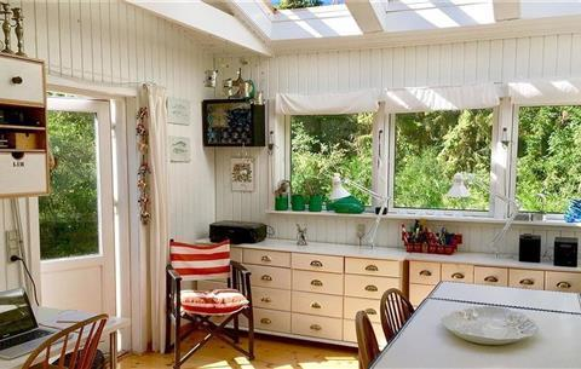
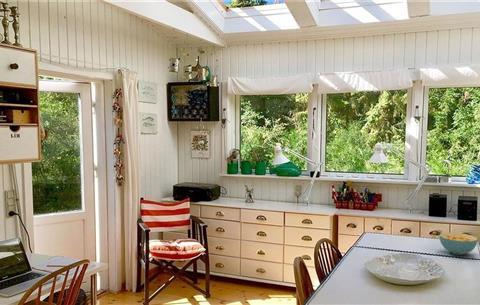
+ cereal bowl [438,232,478,256]
